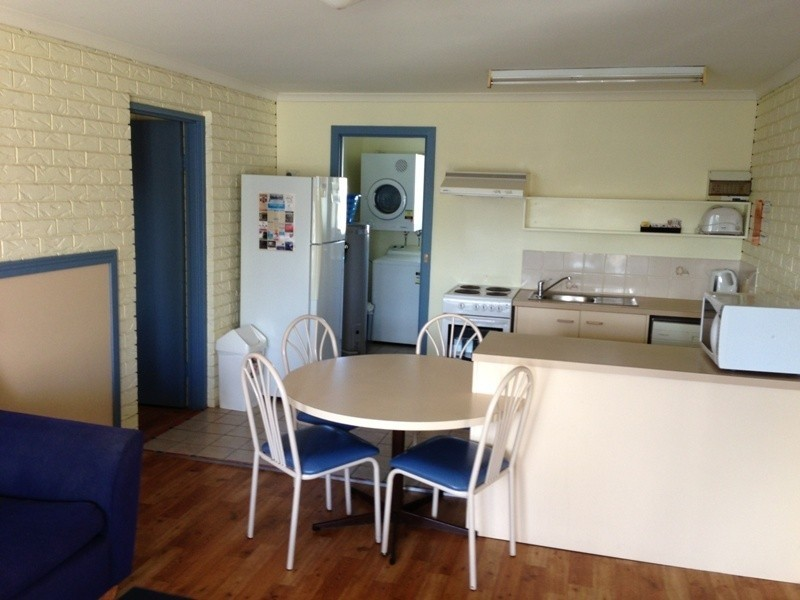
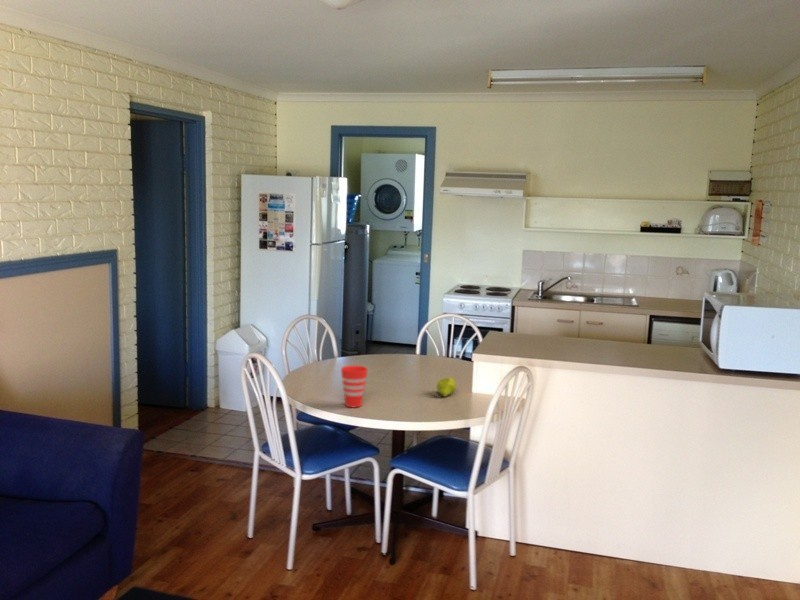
+ fruit [432,376,457,398]
+ cup [340,365,368,408]
